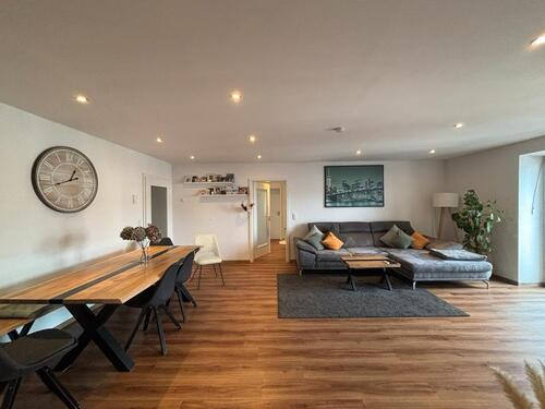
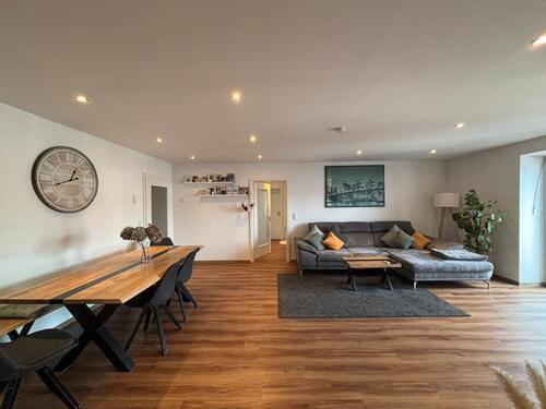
- dining chair [190,232,226,291]
